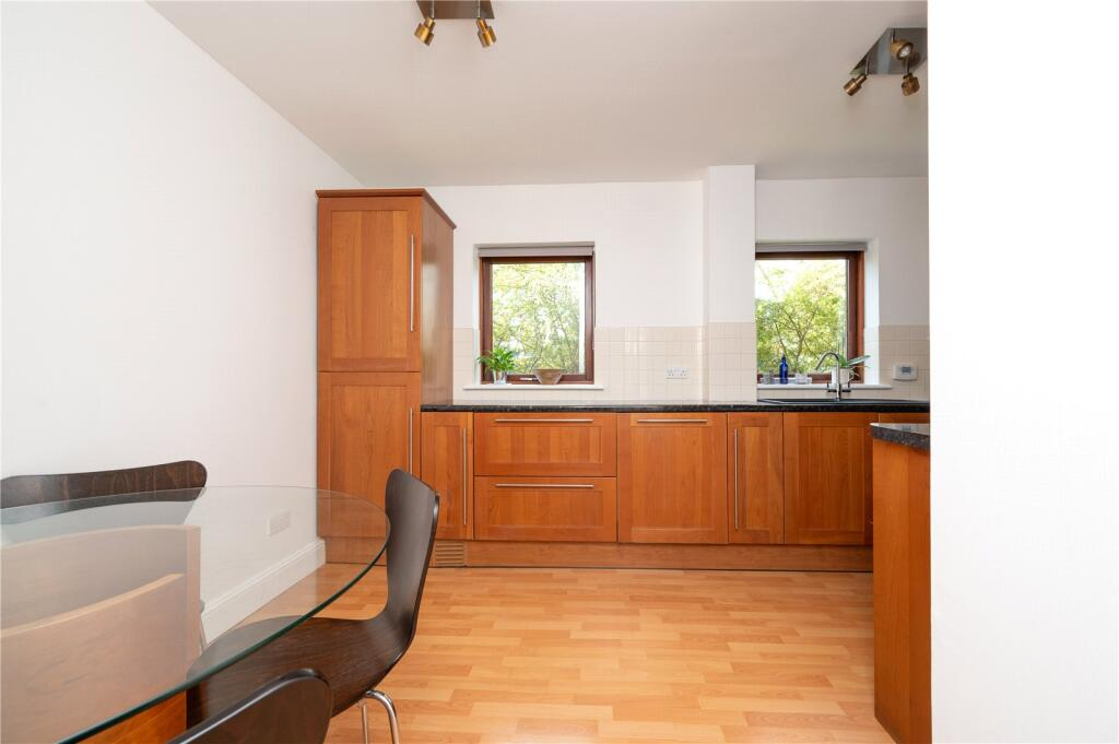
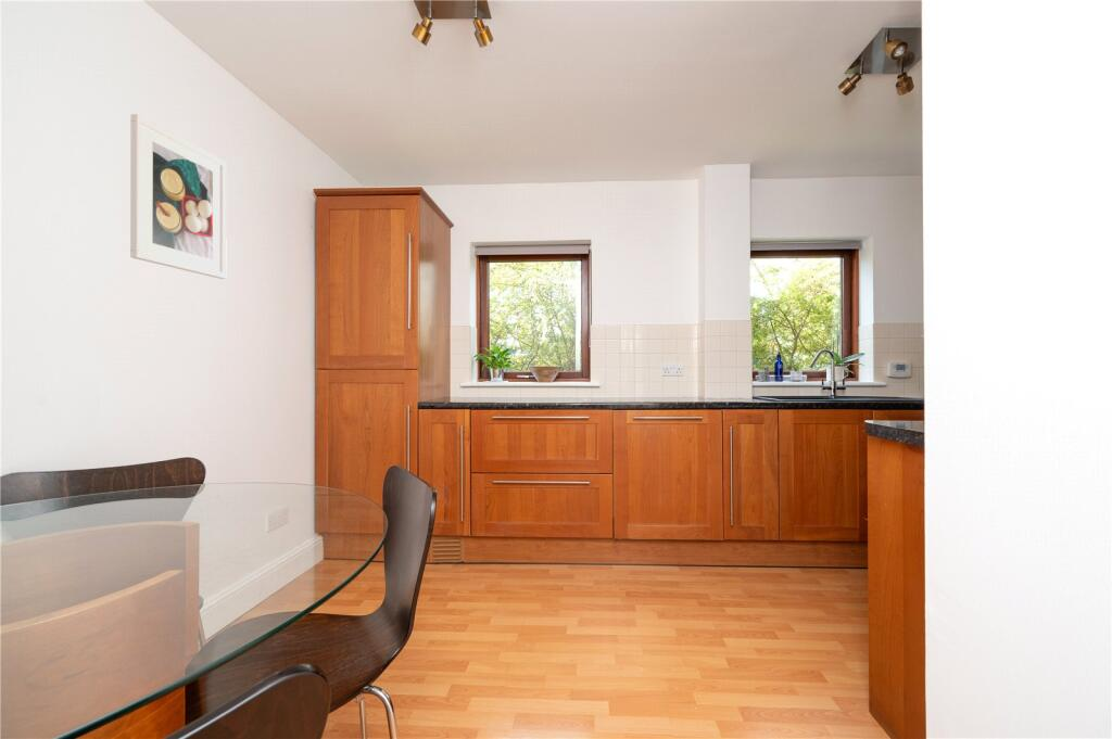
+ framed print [129,113,228,280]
